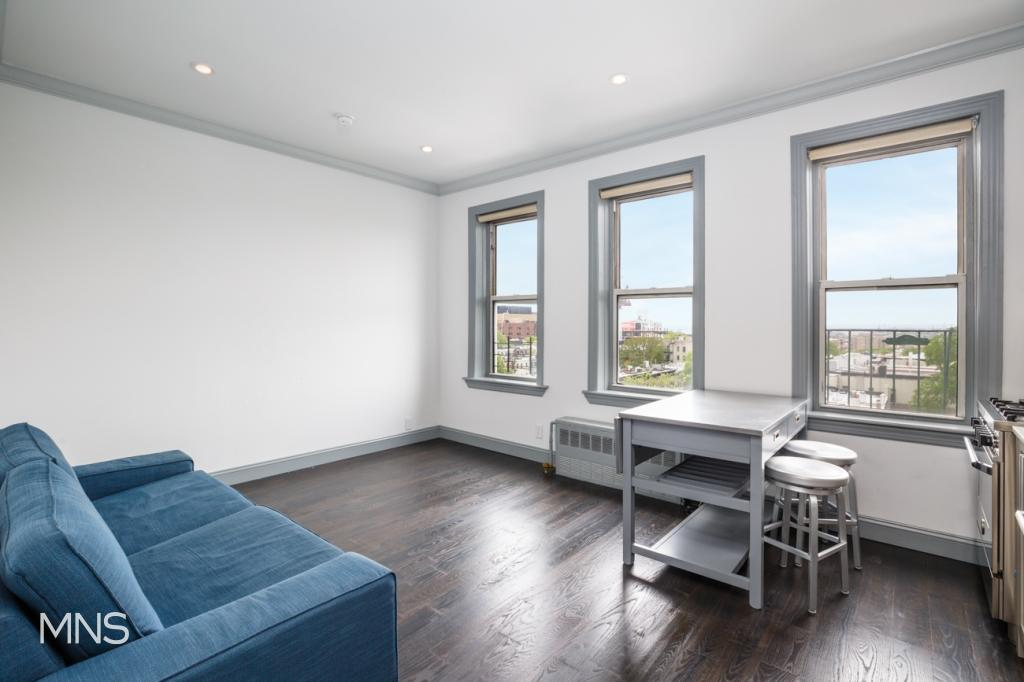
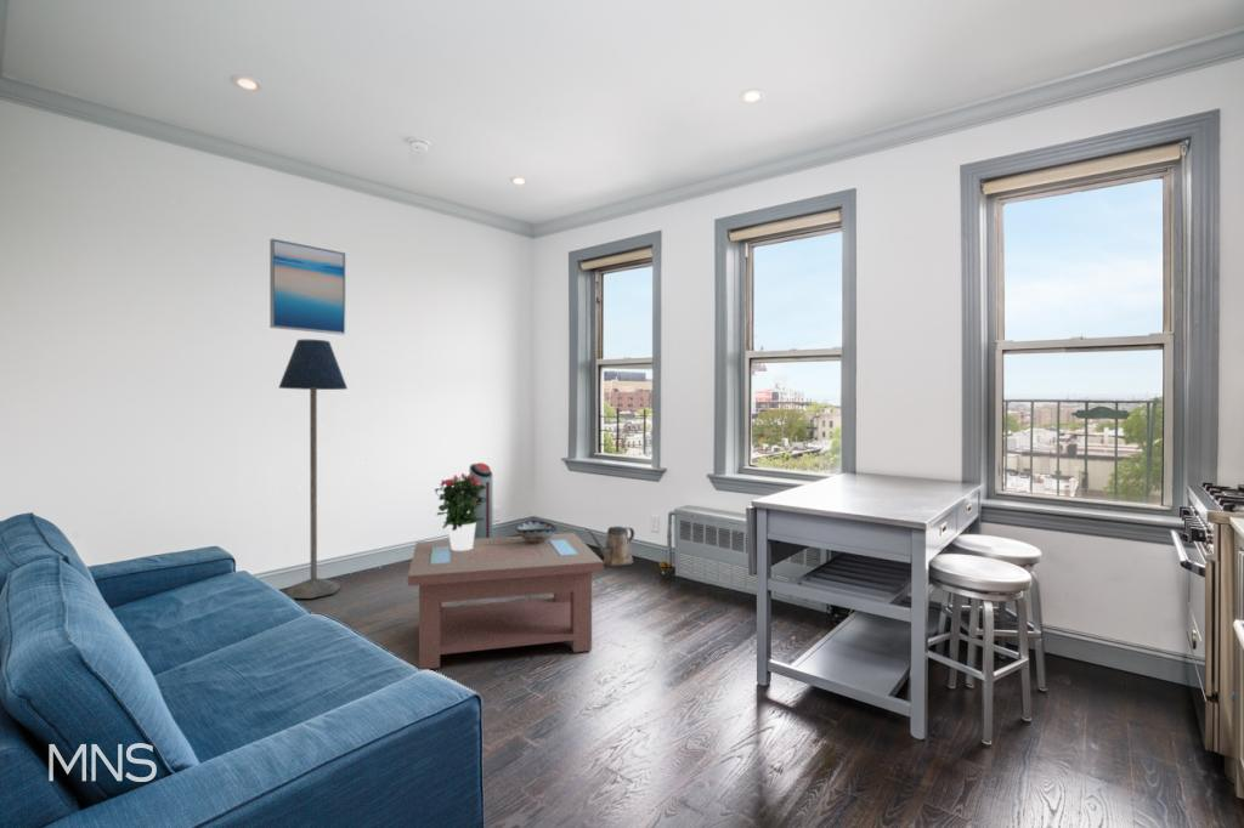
+ coffee table [407,532,605,670]
+ floor lamp [278,339,349,600]
+ watering can [584,526,635,567]
+ wall art [268,238,346,336]
+ decorative bowl [514,518,559,543]
+ potted flower [434,472,488,551]
+ air purifier [468,461,493,539]
